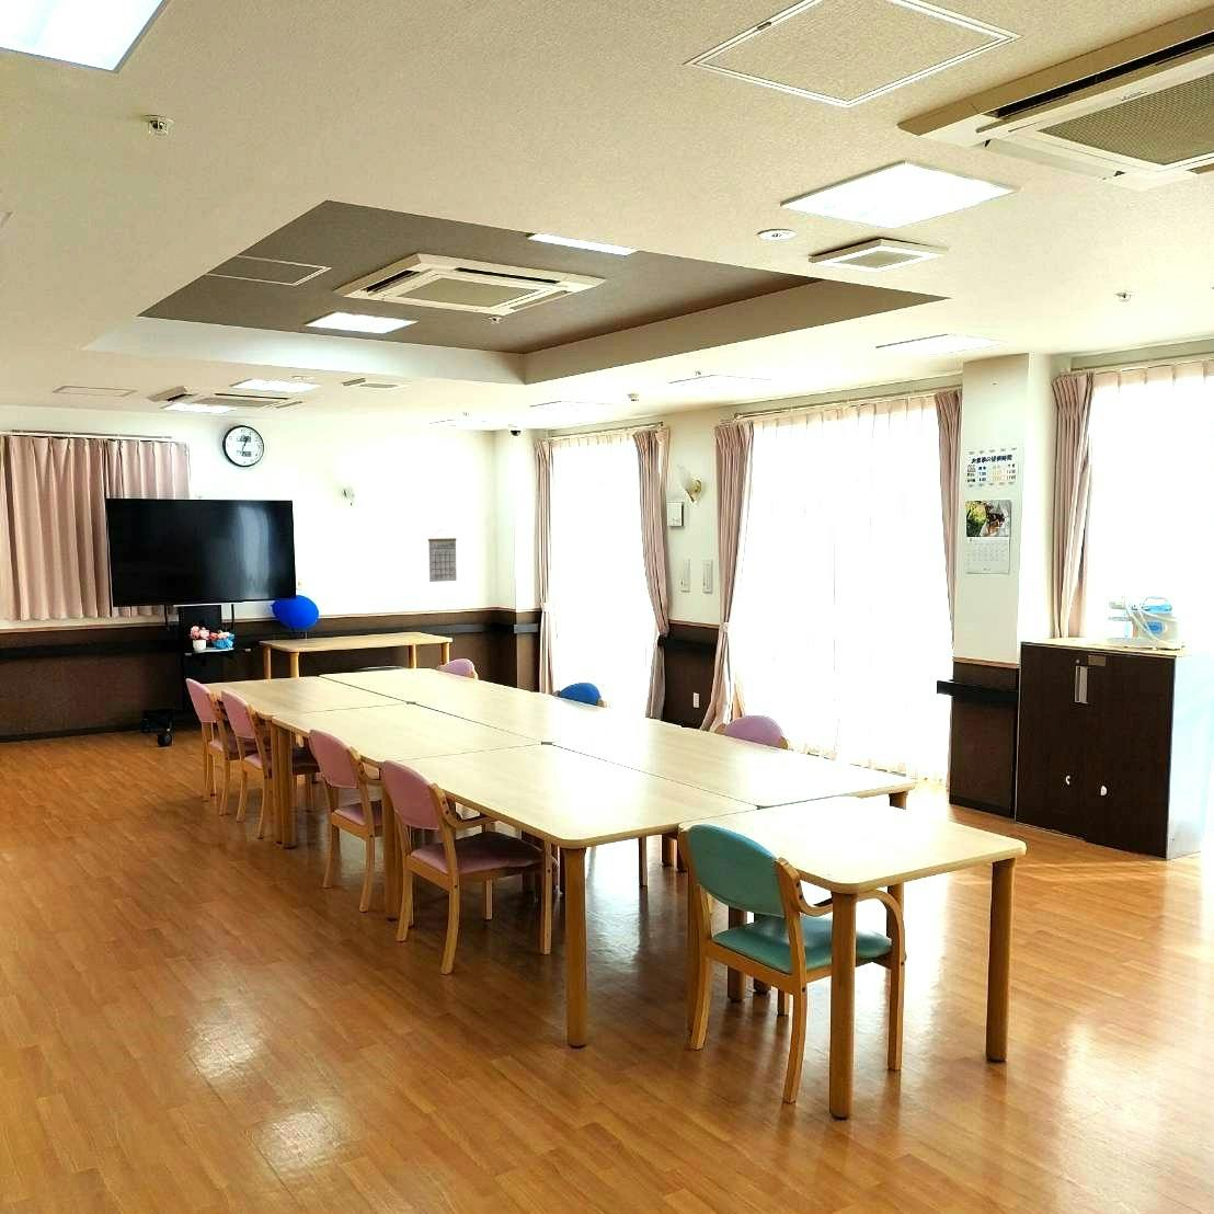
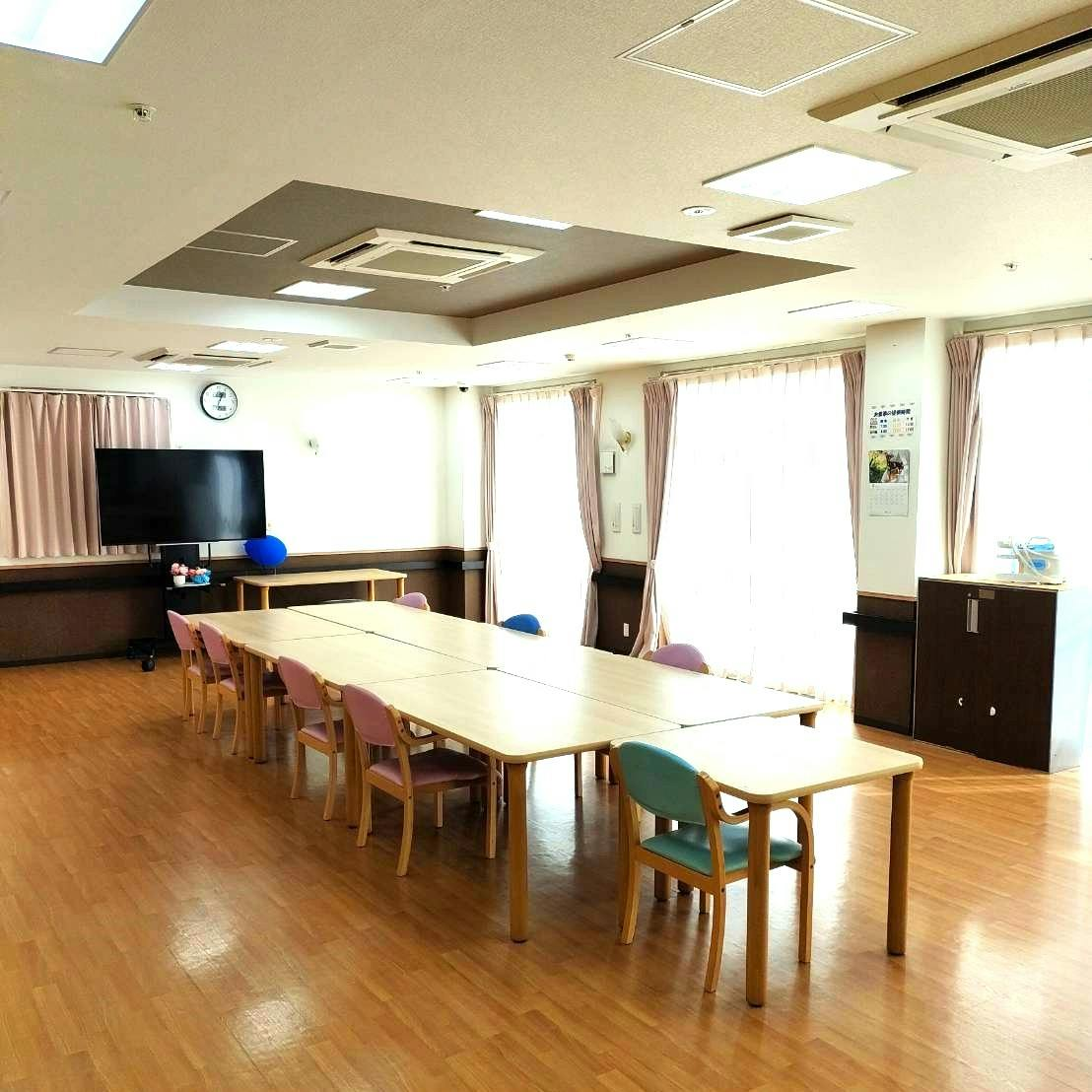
- calendar [427,528,457,583]
